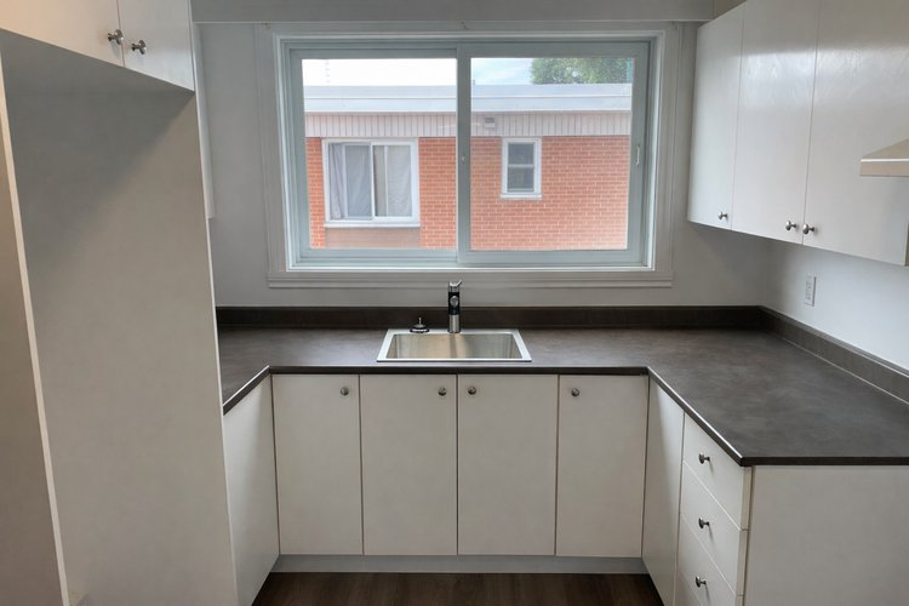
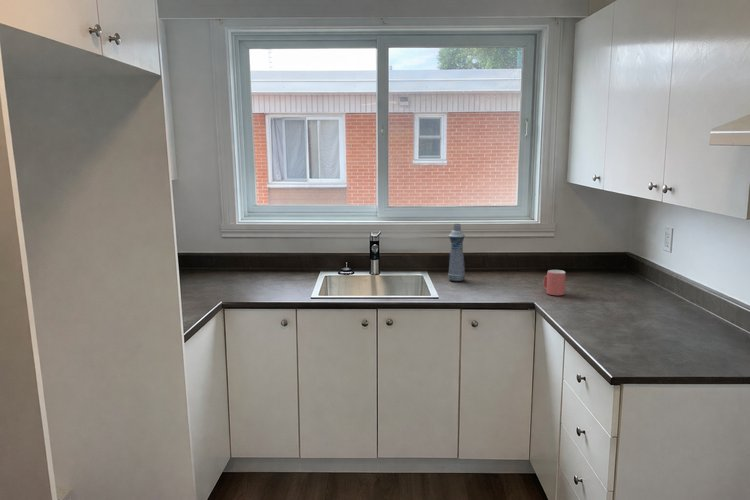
+ bottle [447,223,466,282]
+ mug [543,269,566,296]
